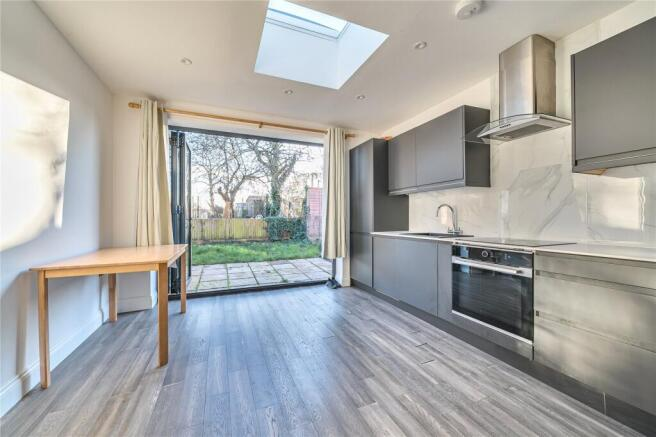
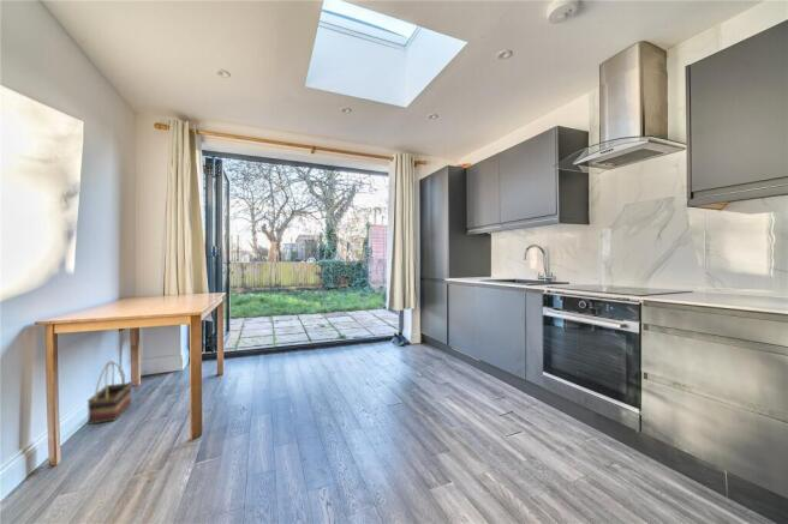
+ basket [86,360,133,426]
